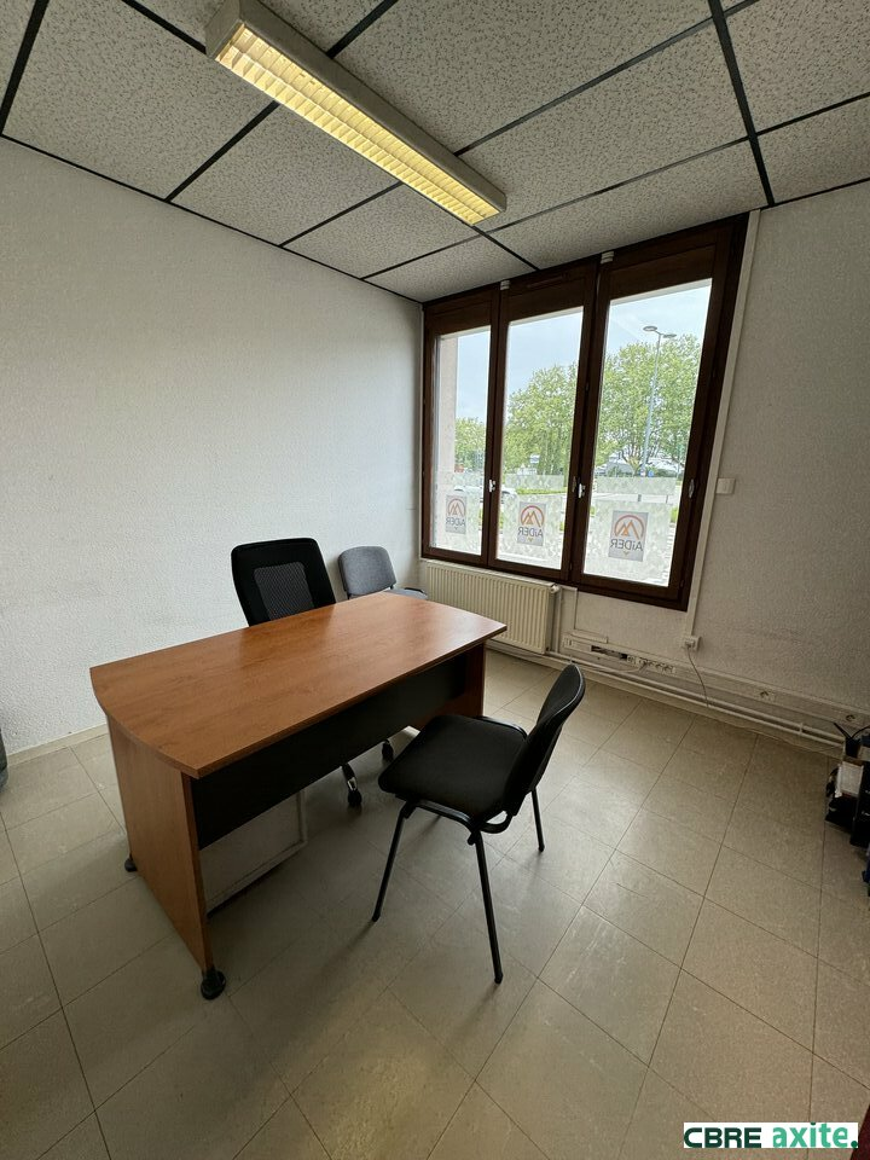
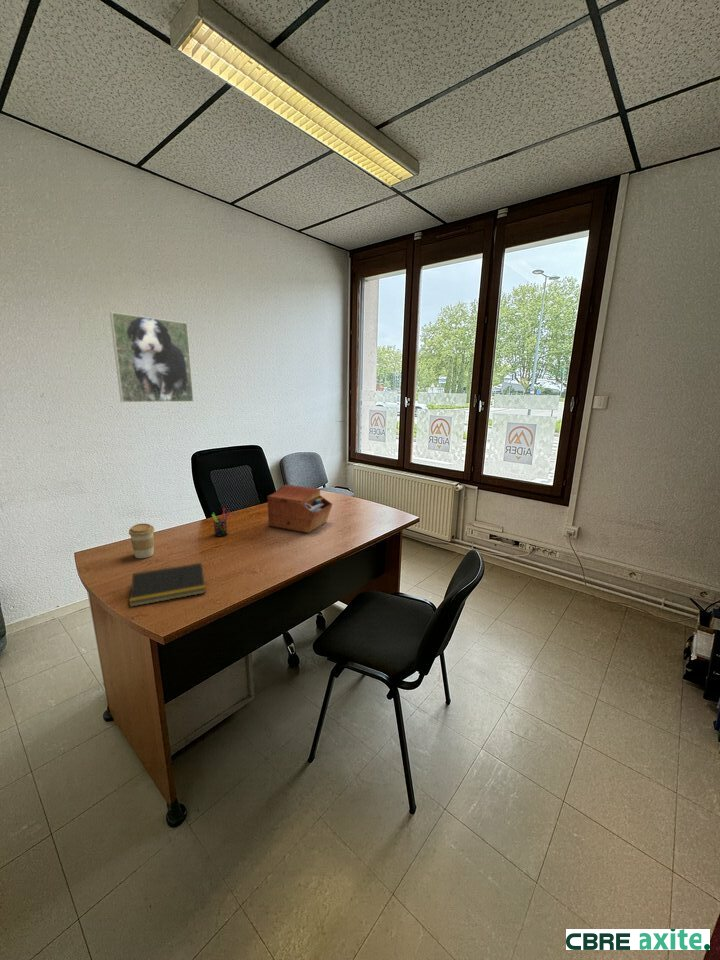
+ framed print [109,311,195,403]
+ pen holder [211,507,230,537]
+ sewing box [266,484,333,534]
+ notepad [128,562,206,608]
+ coffee cup [128,522,155,559]
